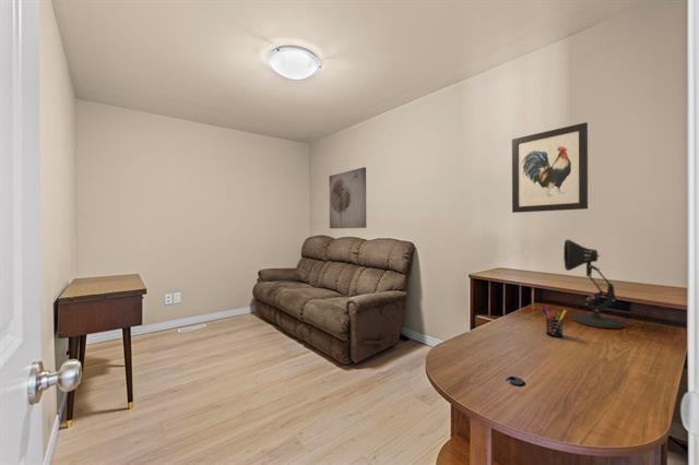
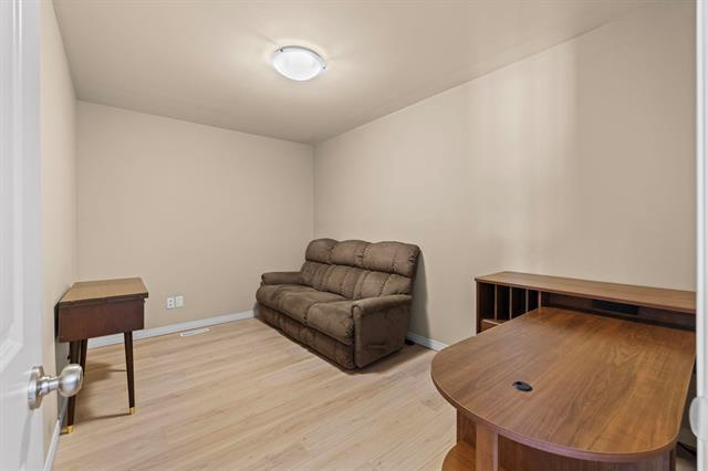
- wall art [329,166,367,229]
- desk lamp [562,238,625,329]
- pen holder [541,305,567,338]
- wall art [511,121,589,214]
